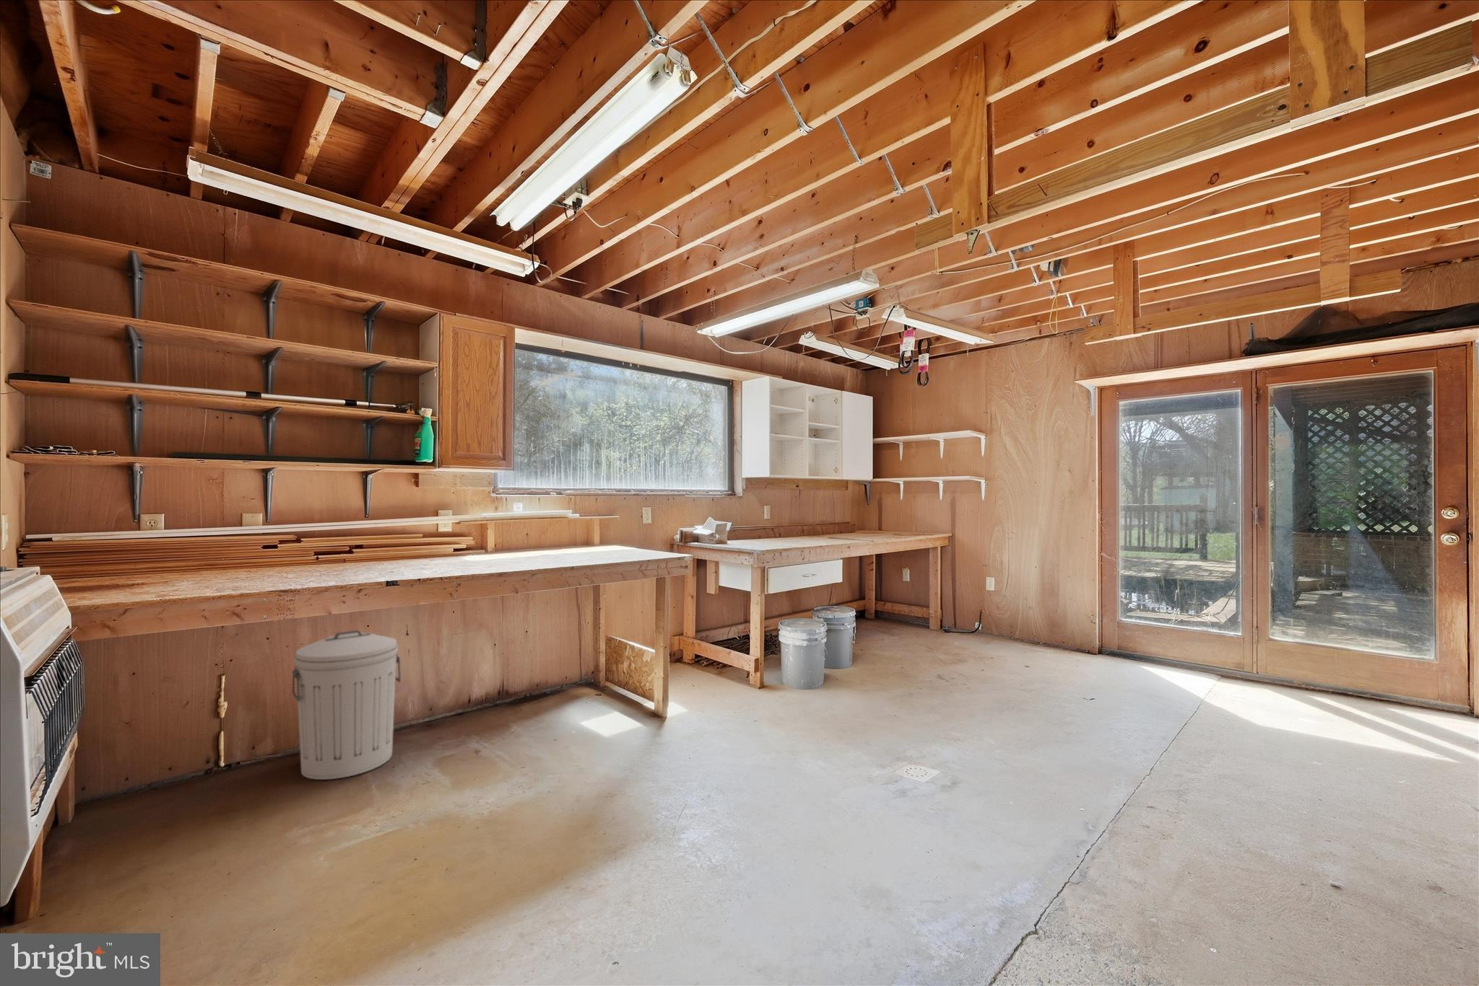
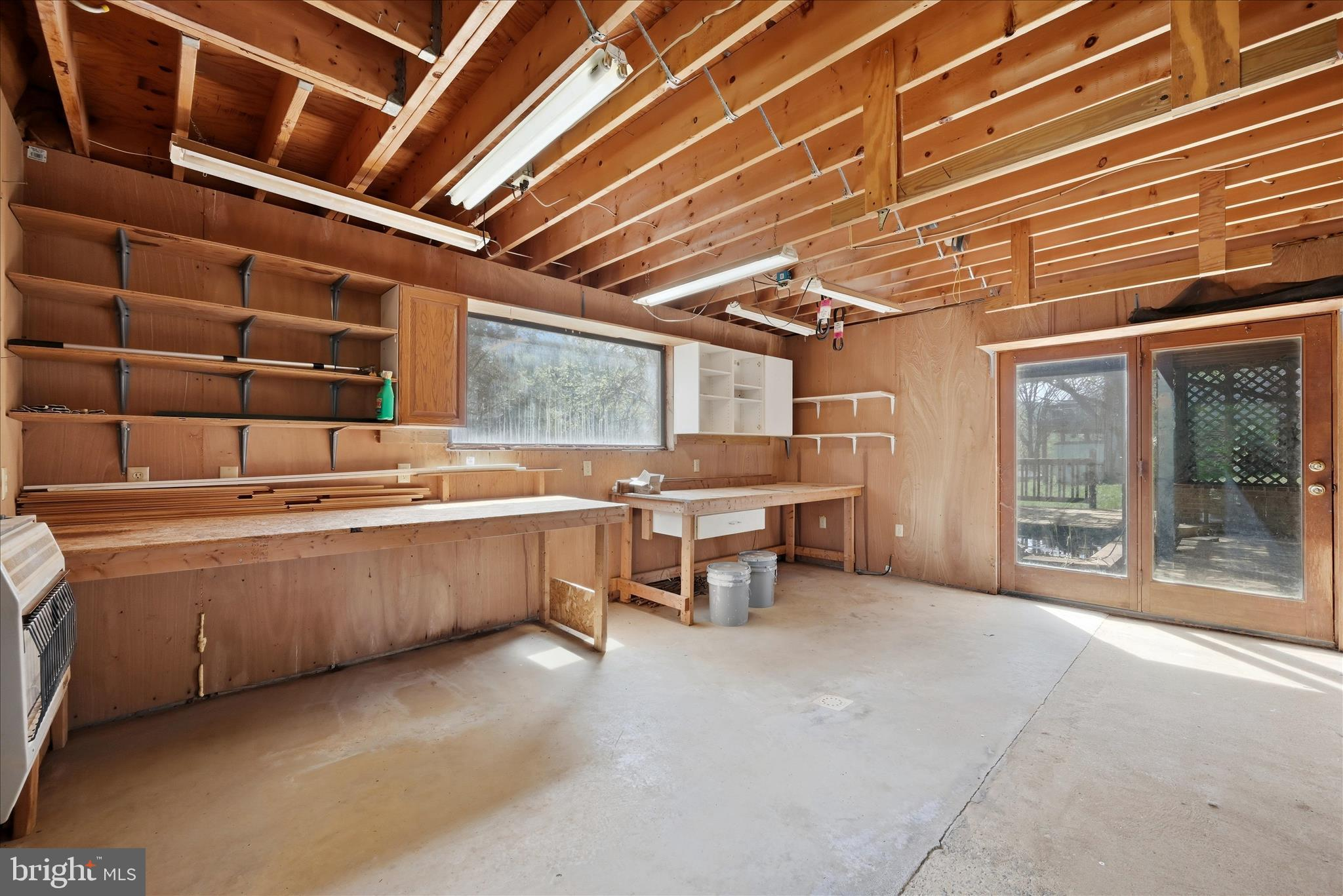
- trash can [291,629,402,780]
